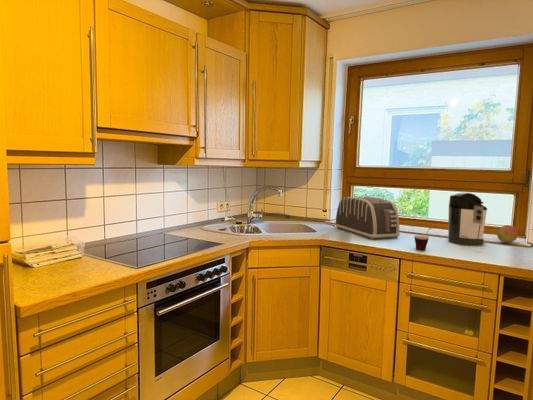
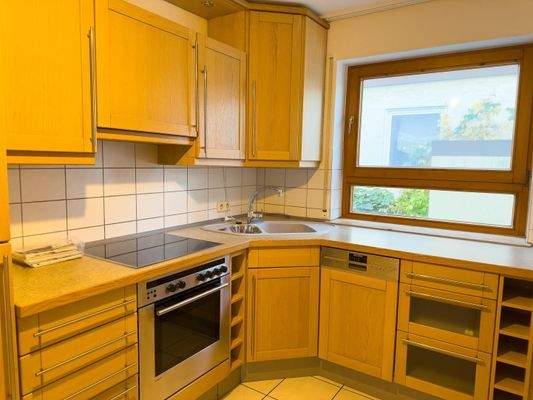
- toaster [334,196,401,240]
- cup [413,225,436,251]
- coffee maker [447,191,488,247]
- fruit [496,224,519,244]
